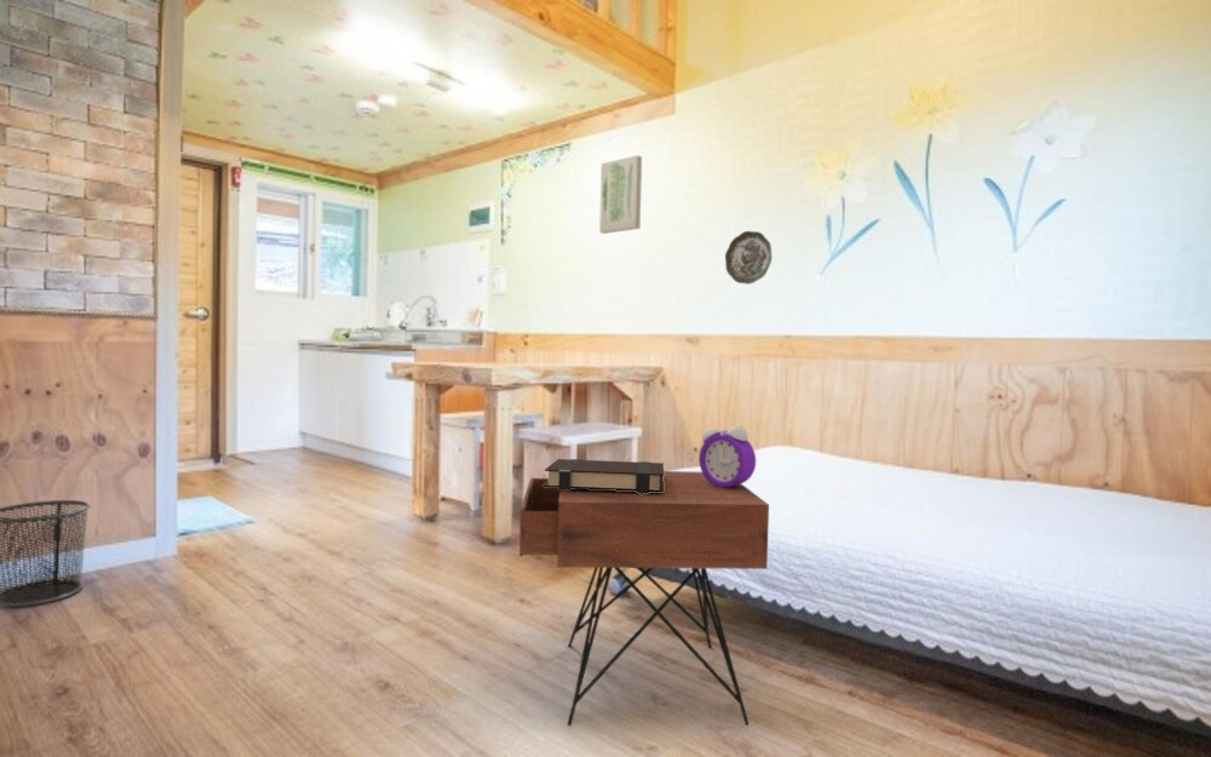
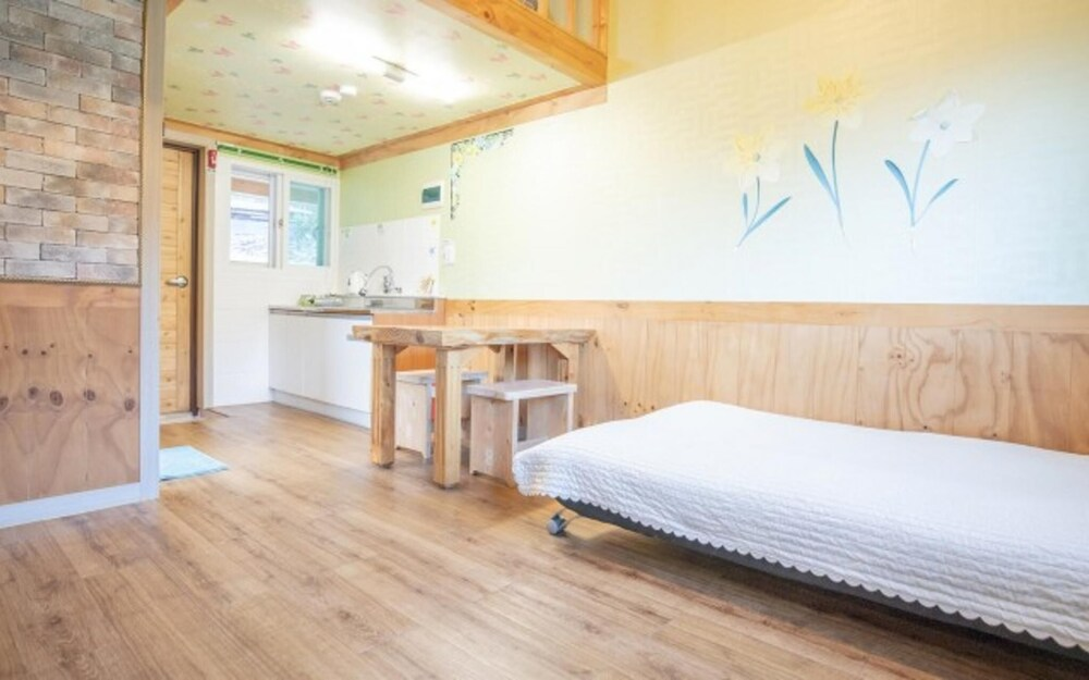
- nightstand [518,470,770,727]
- wall art [598,154,643,235]
- decorative plate [724,230,773,285]
- book [544,458,665,494]
- alarm clock [698,424,757,487]
- waste bin [0,499,92,608]
